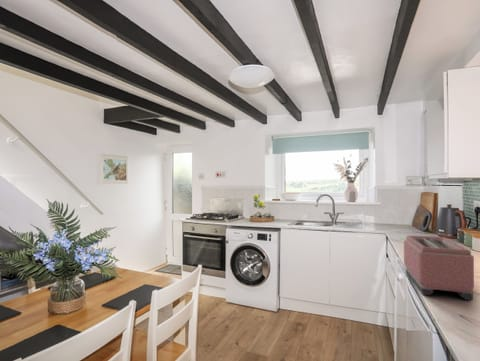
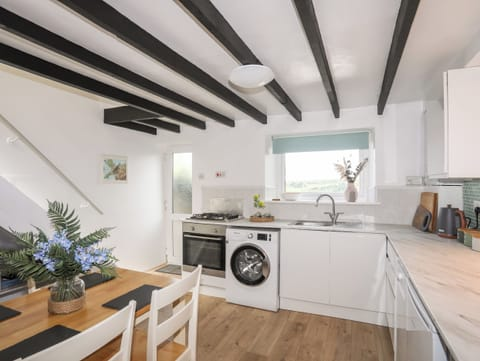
- toaster [403,234,475,301]
